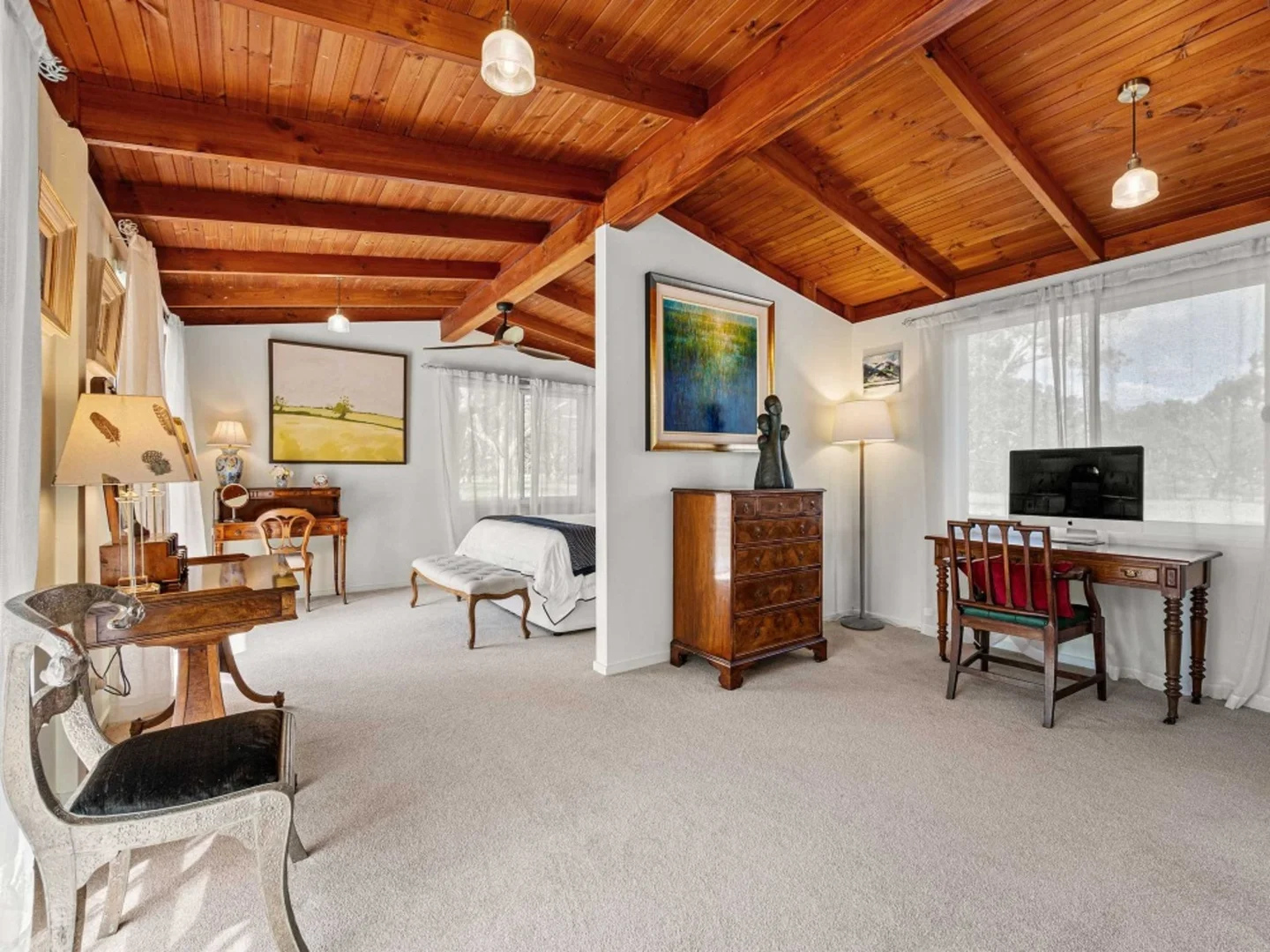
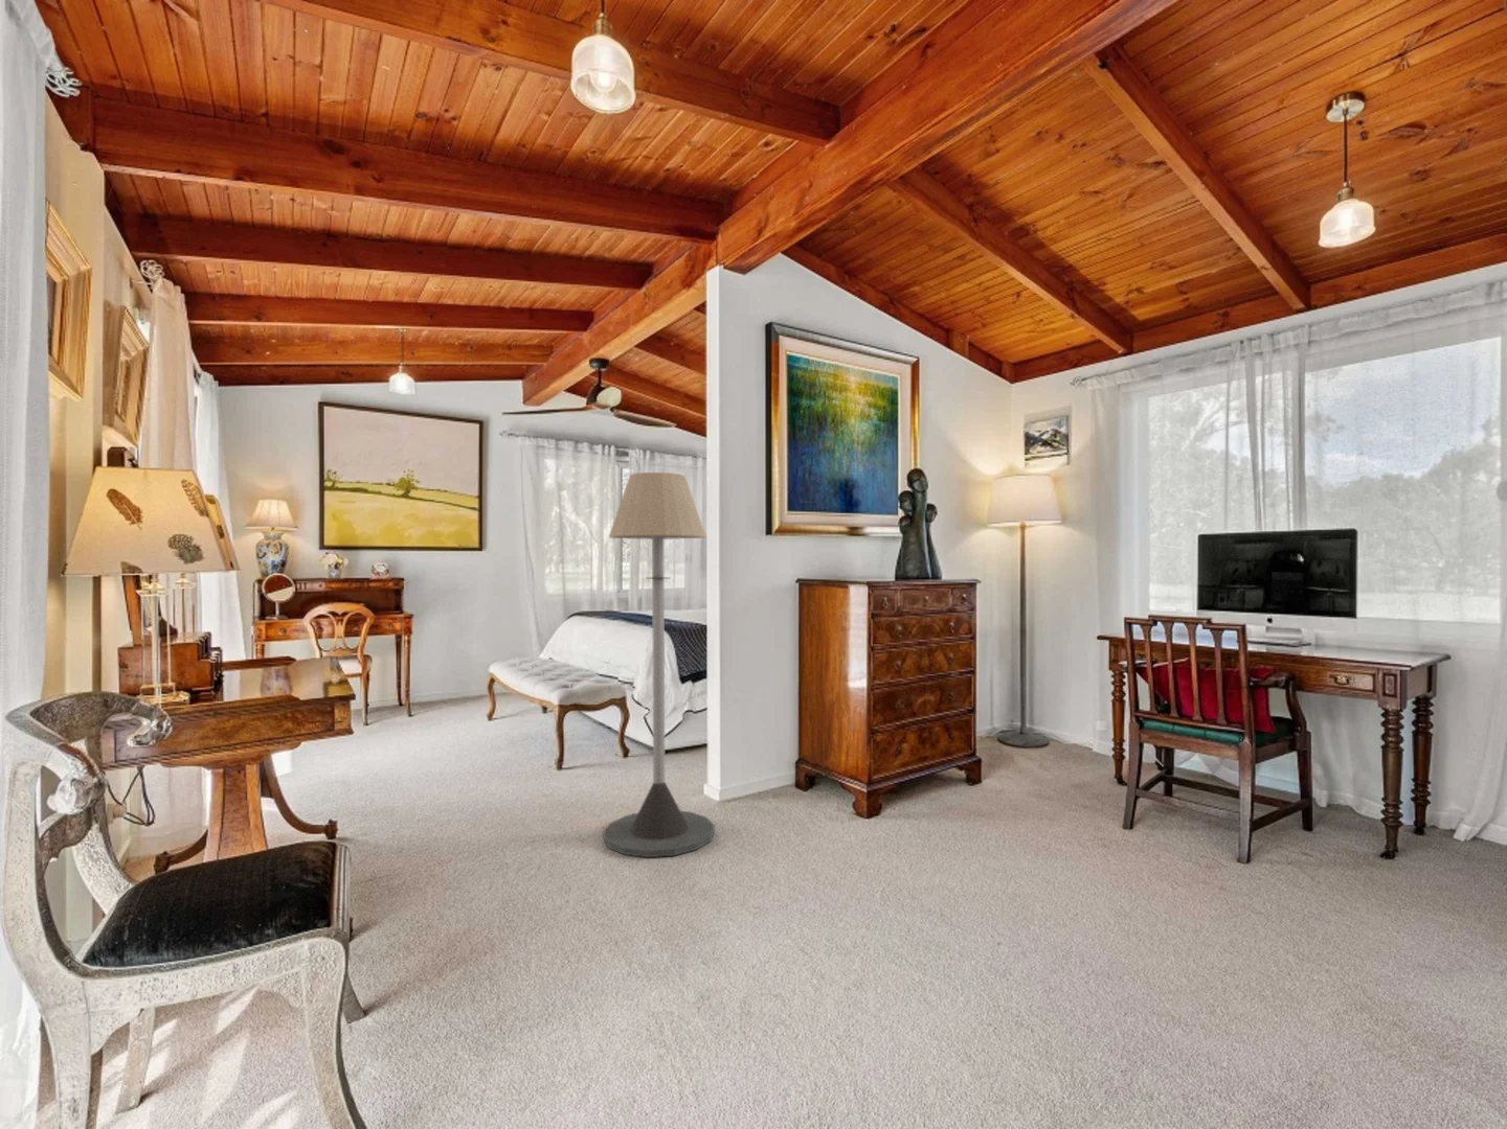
+ floor lamp [603,472,716,859]
